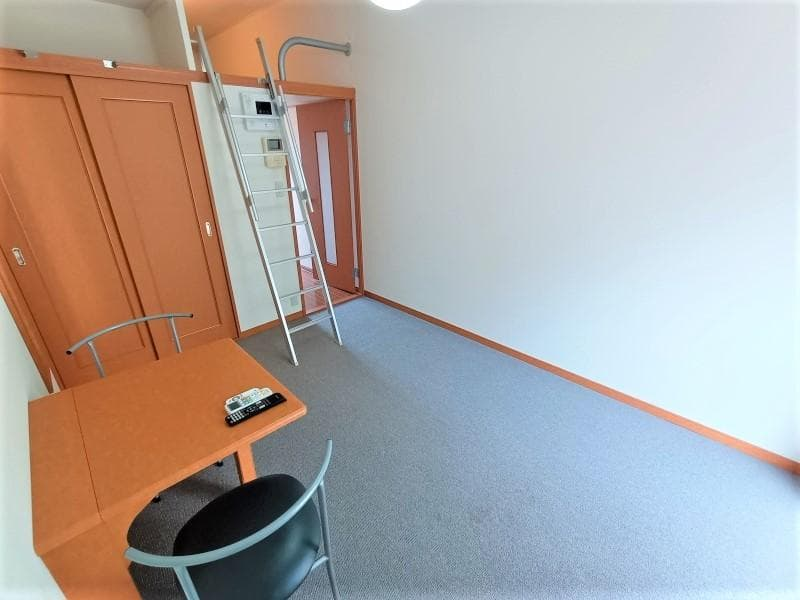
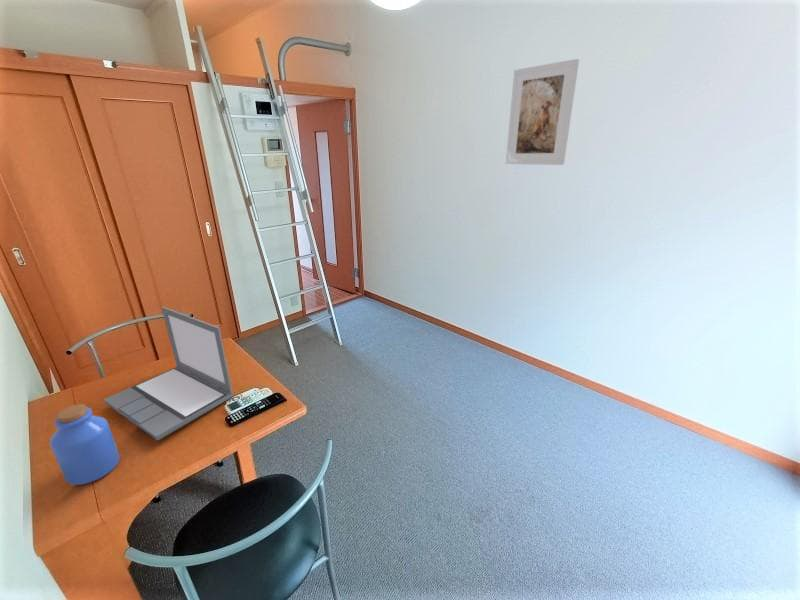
+ laptop [103,306,235,442]
+ jar [49,403,121,486]
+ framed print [505,58,580,166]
